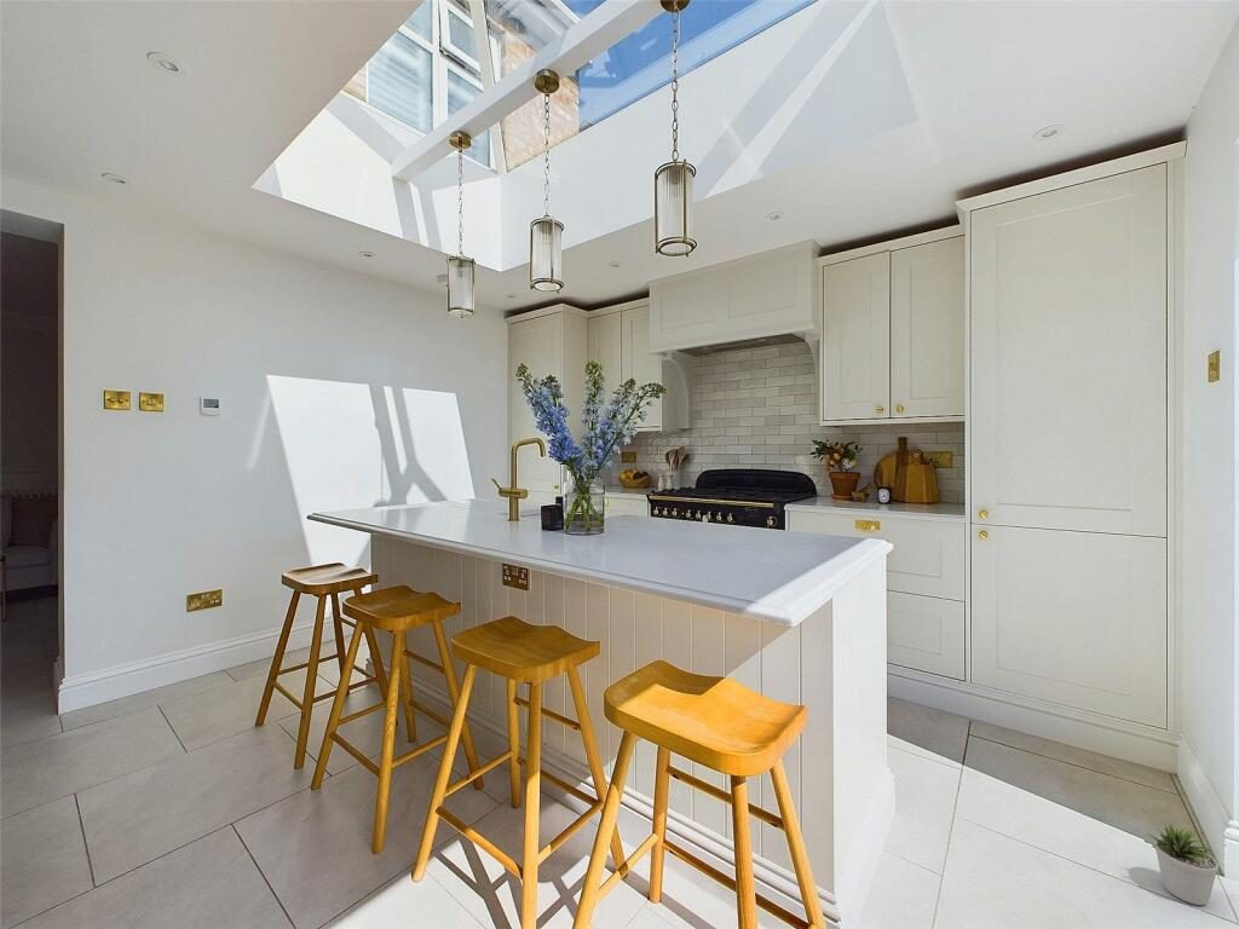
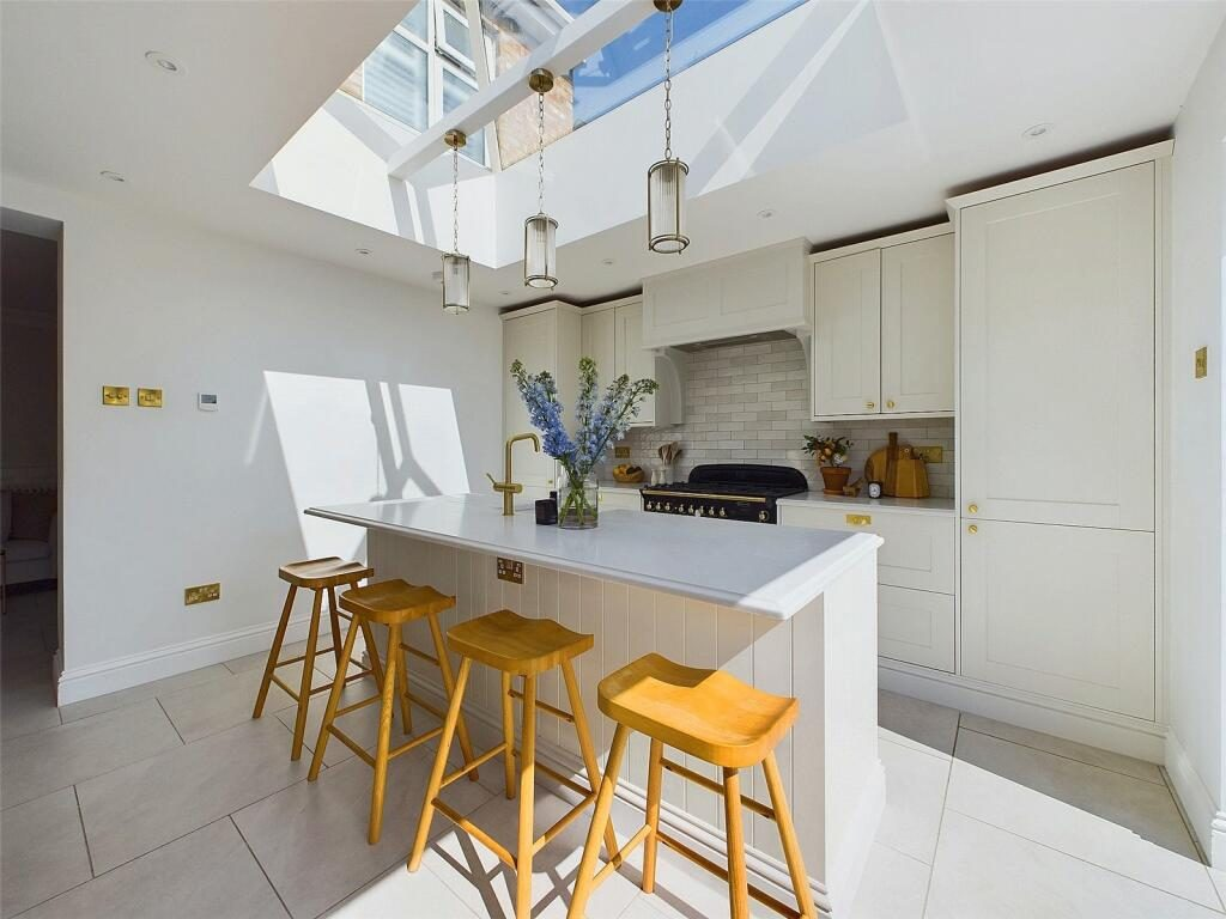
- potted plant [1146,821,1220,906]
